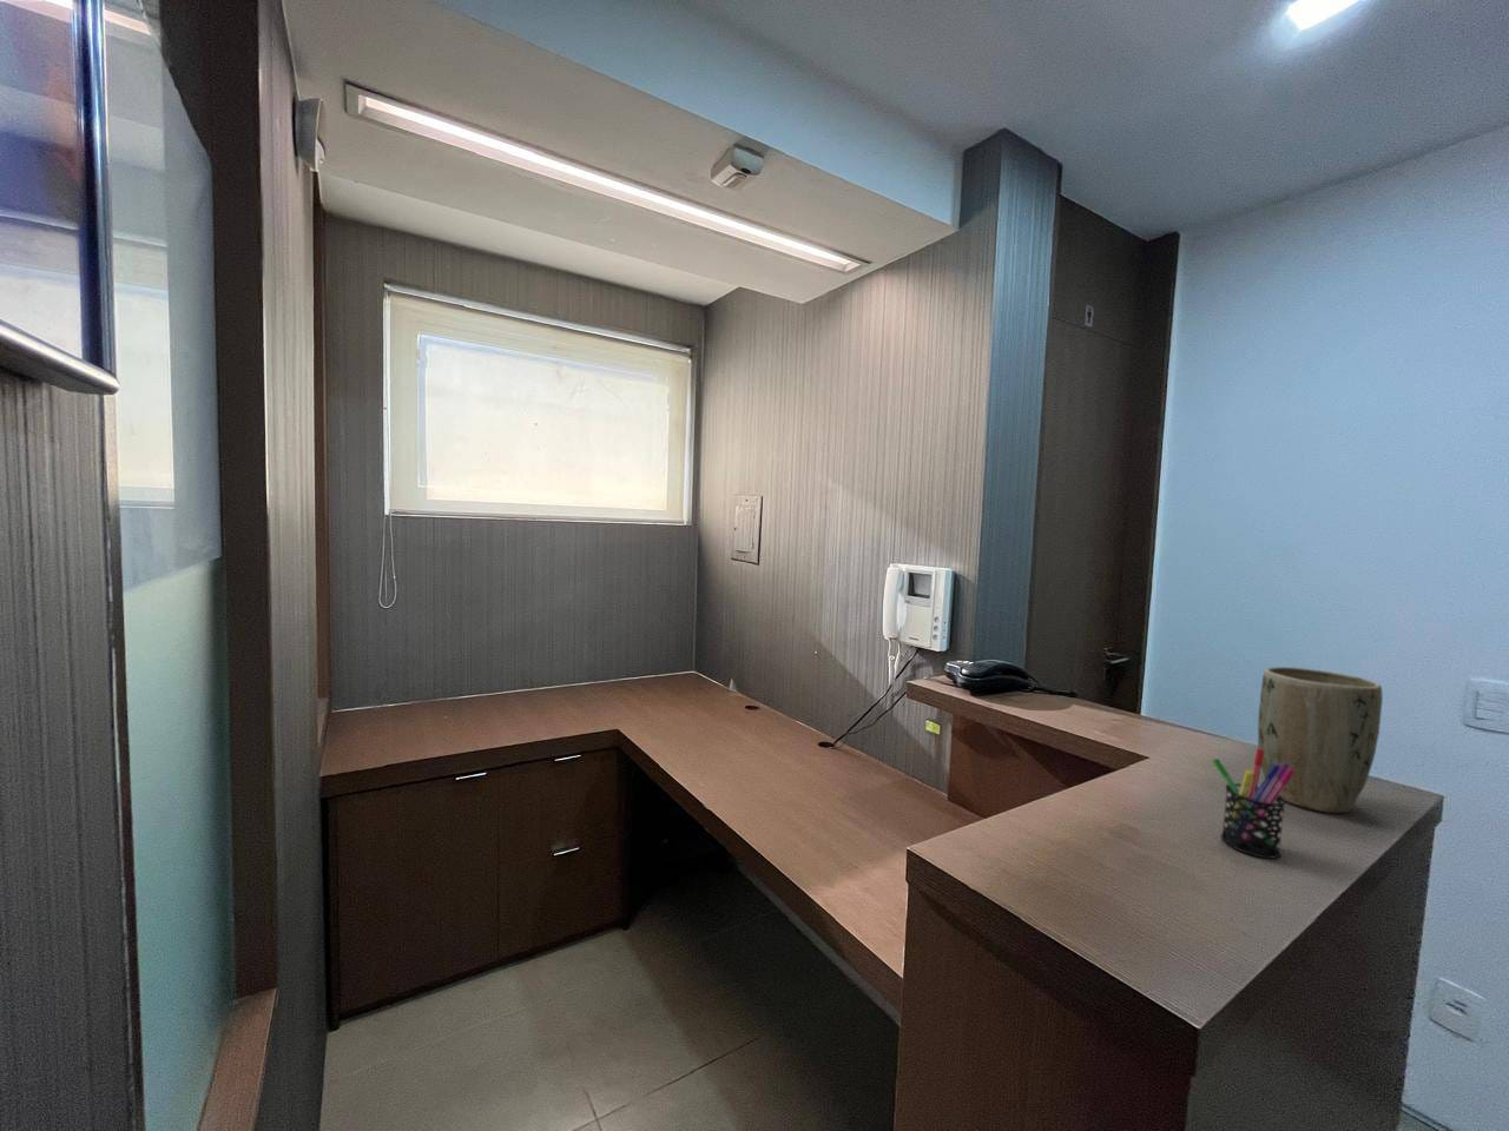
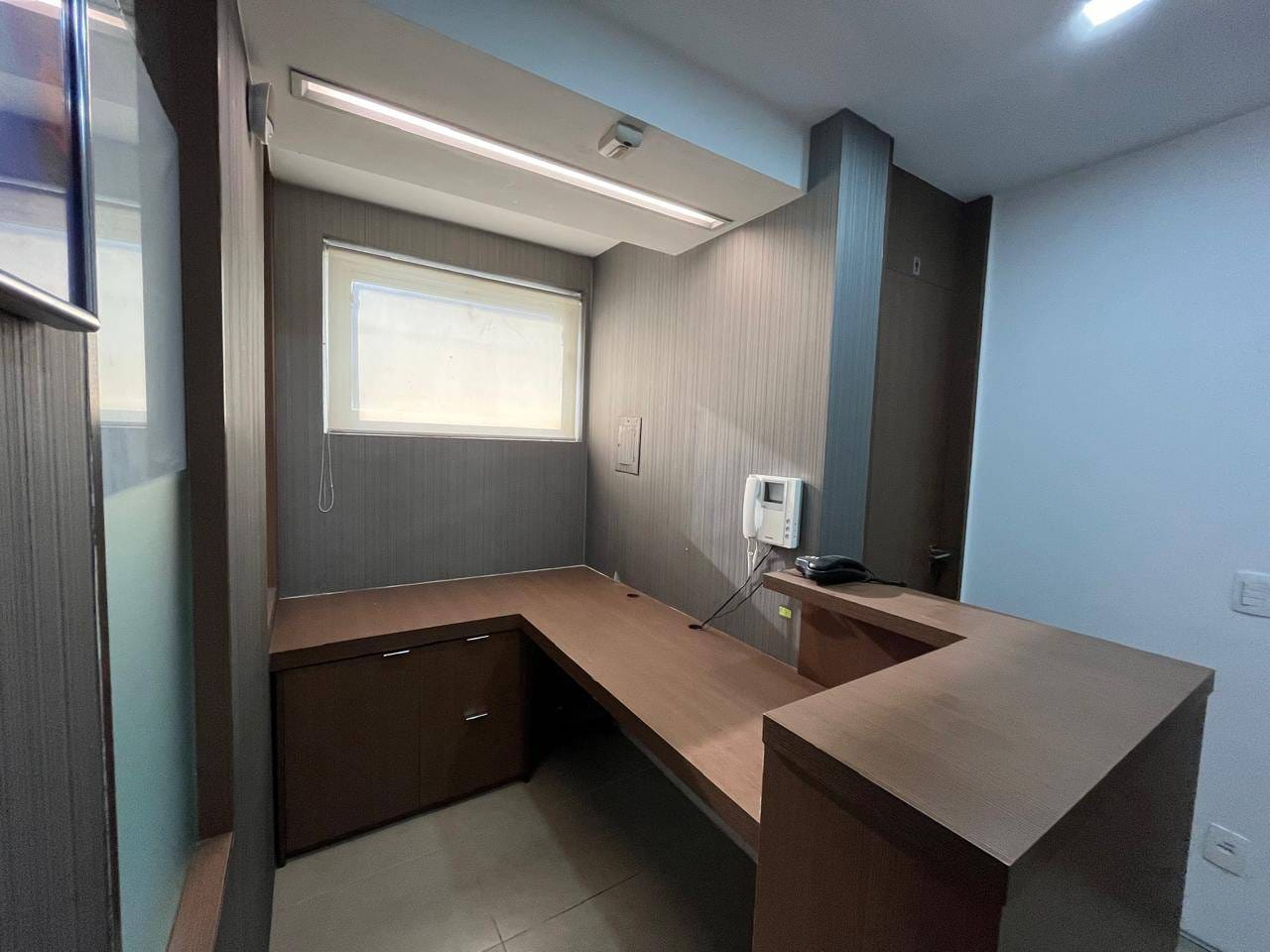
- plant pot [1257,665,1384,814]
- pen holder [1211,747,1294,859]
